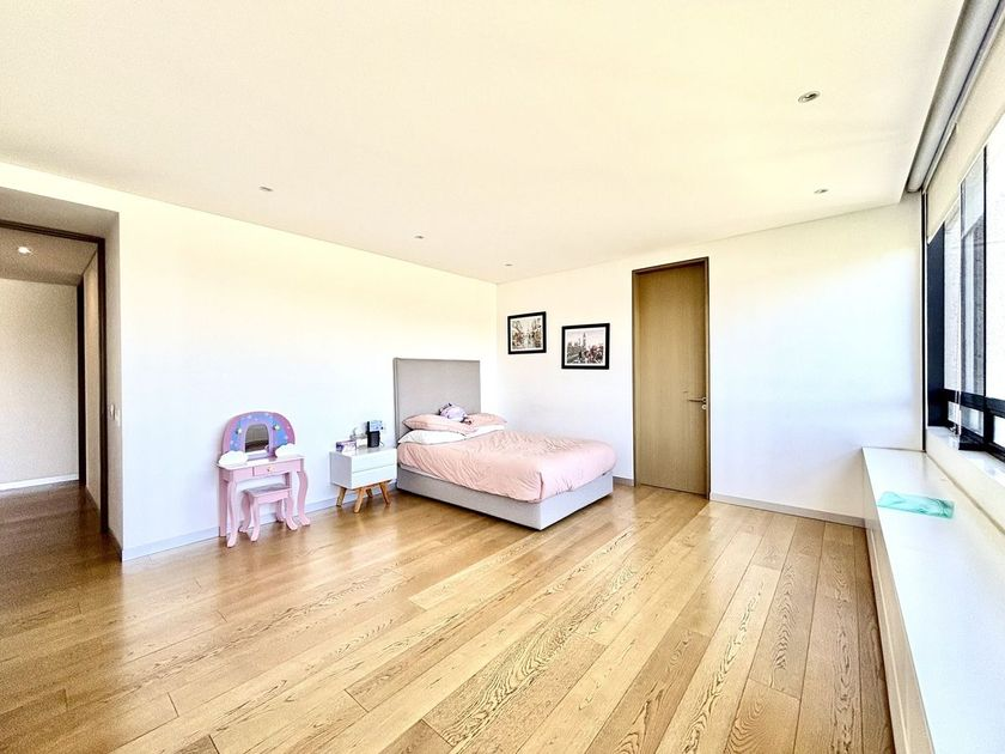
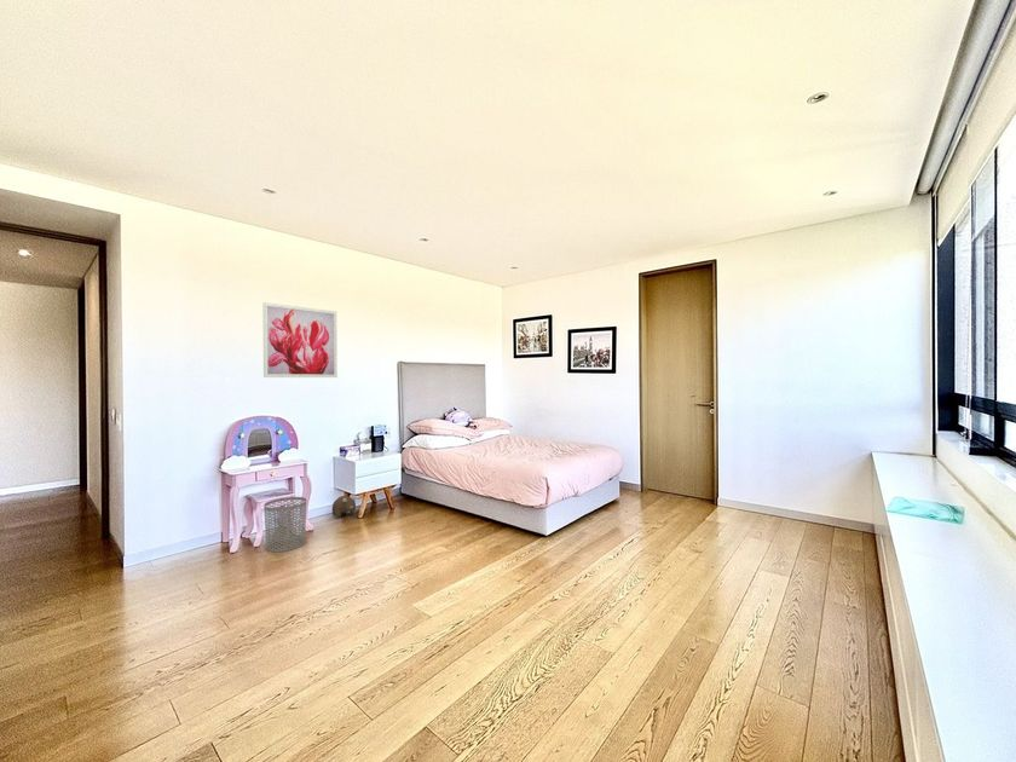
+ waste bin [262,496,307,553]
+ wall art [261,301,339,379]
+ plush toy [331,495,357,519]
